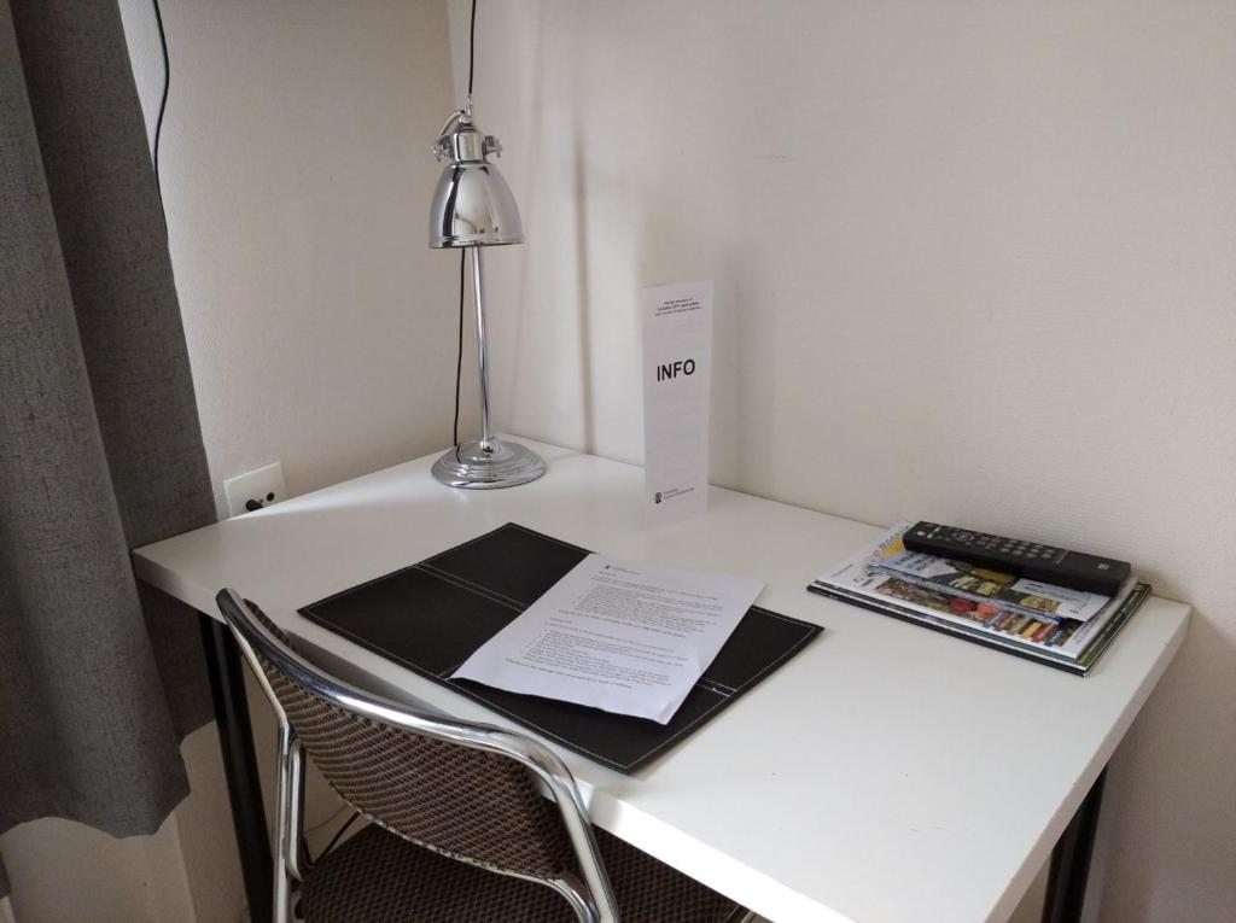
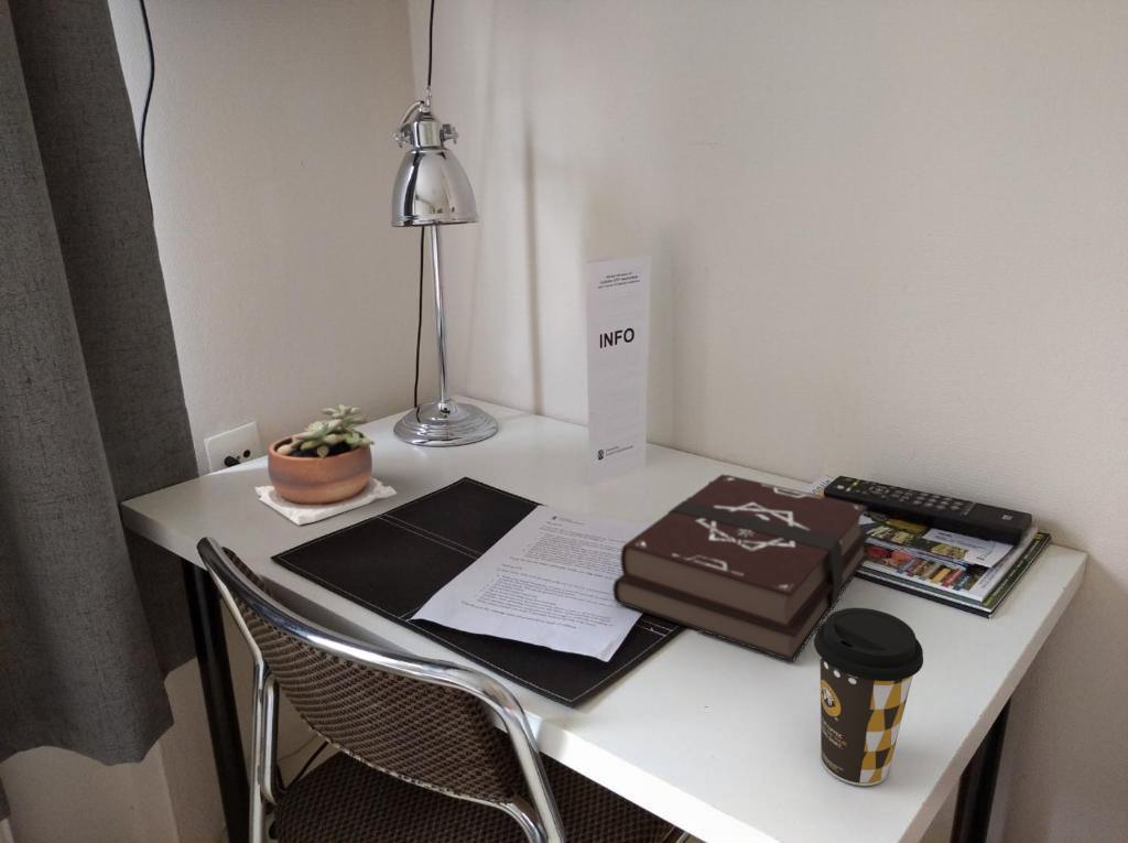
+ coffee cup [813,607,924,787]
+ hardback book [611,473,871,662]
+ succulent plant [253,403,398,527]
